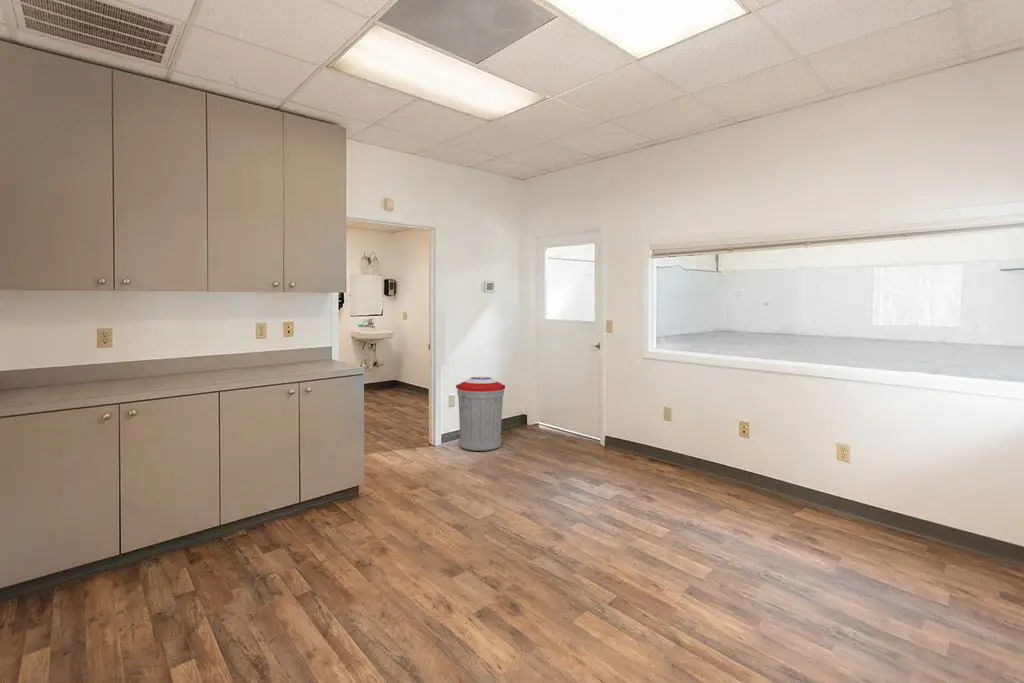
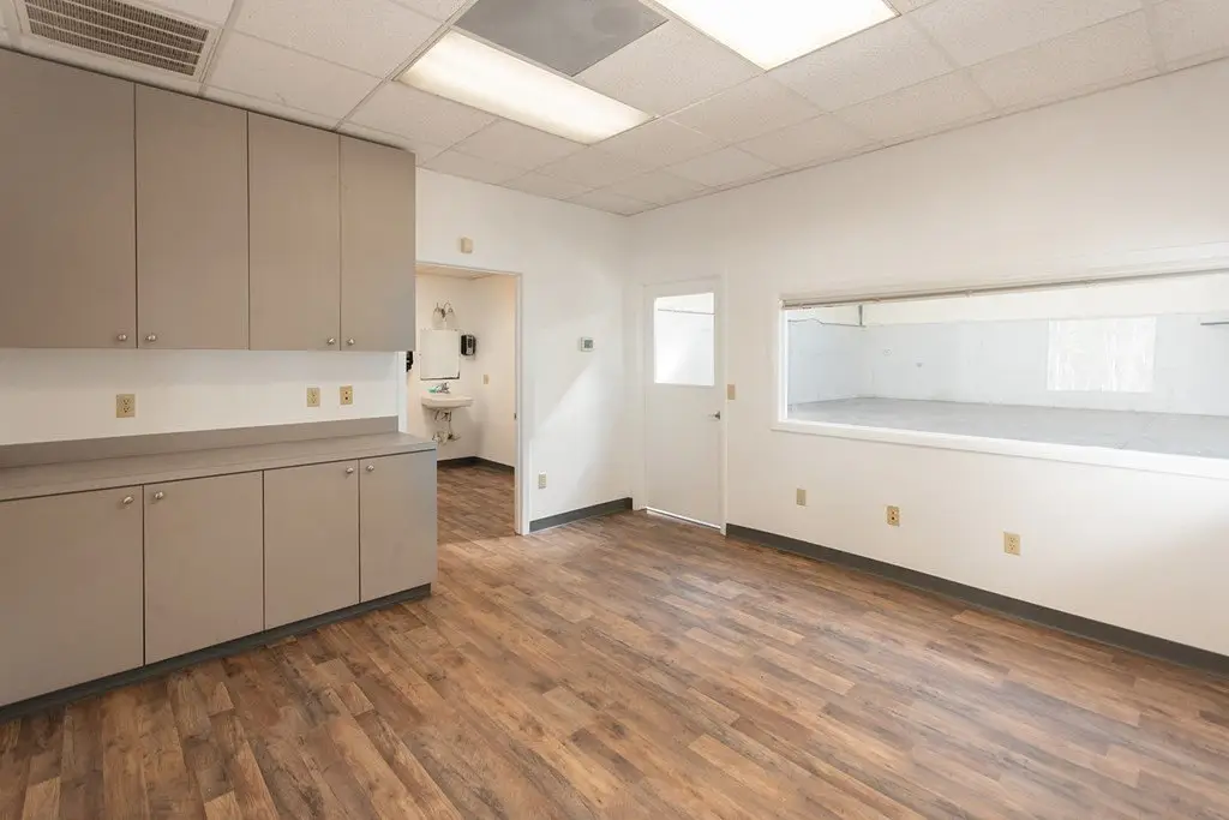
- trash can [455,376,506,452]
